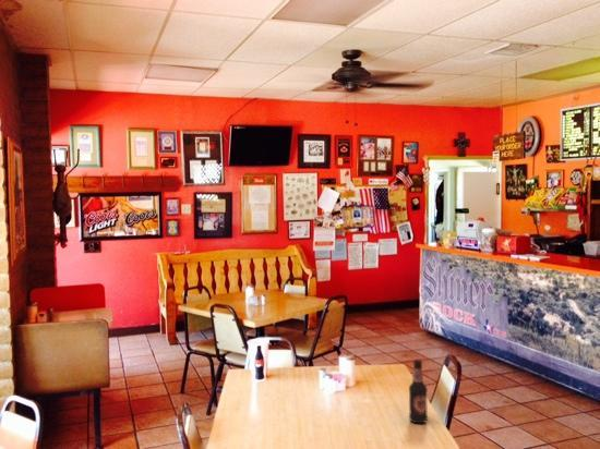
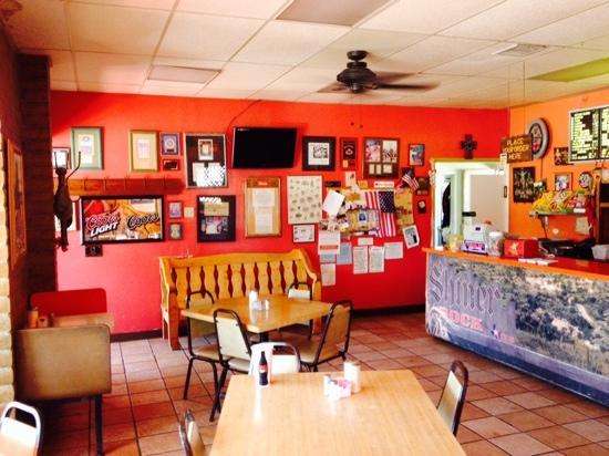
- bottle [408,359,429,424]
